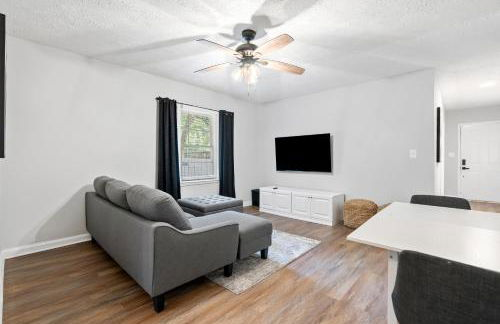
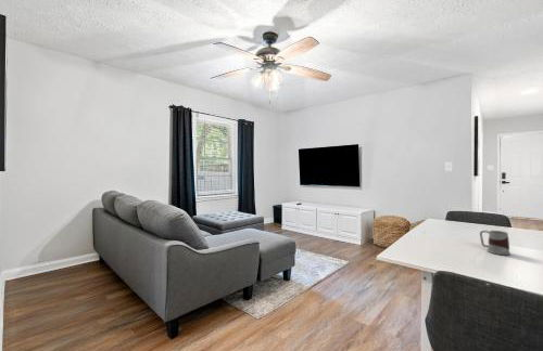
+ mug [479,230,512,256]
